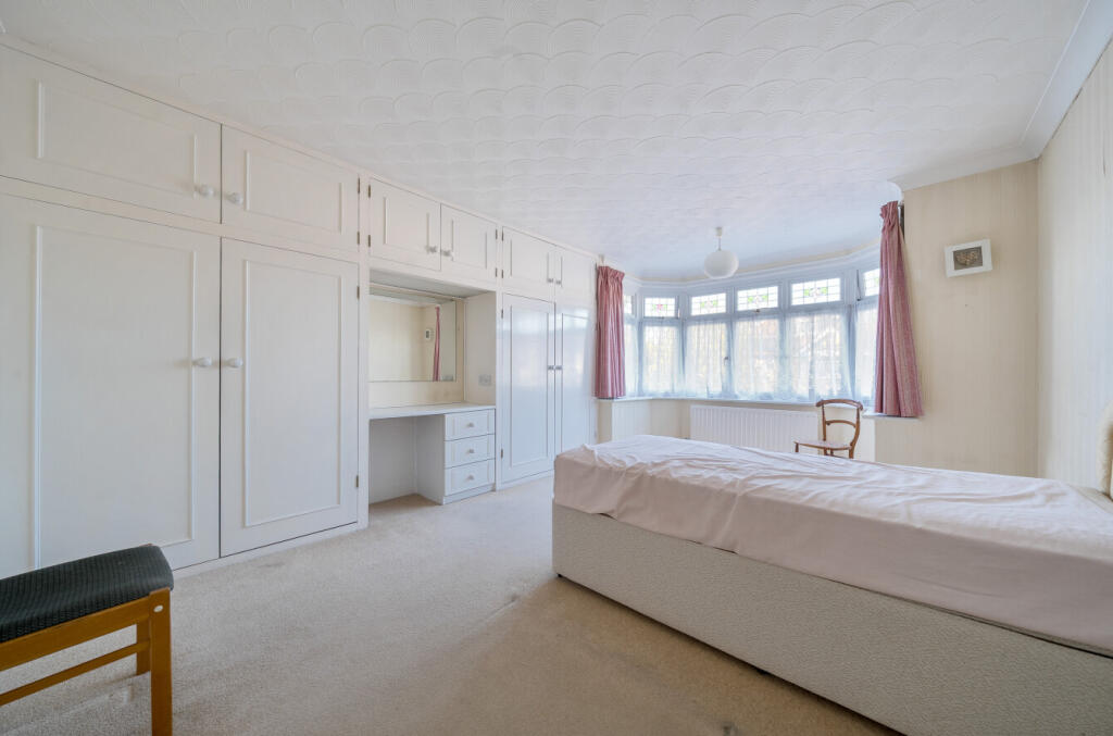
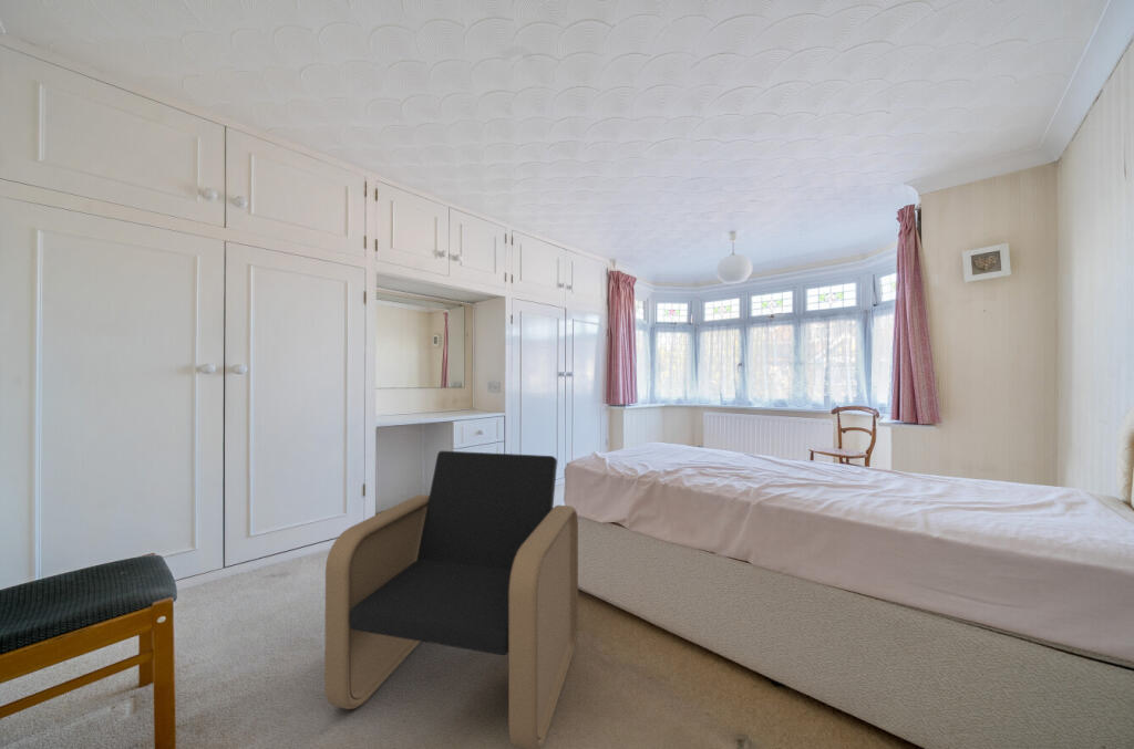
+ armchair [323,450,579,749]
